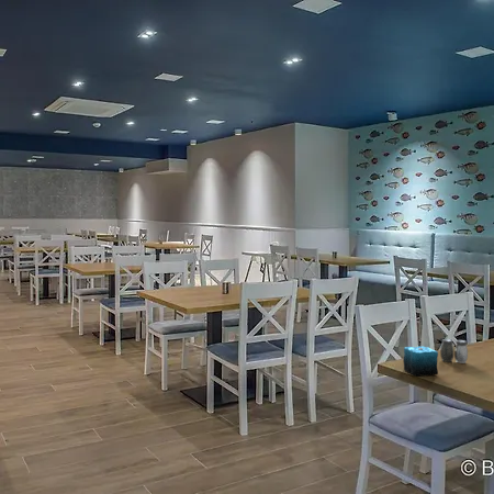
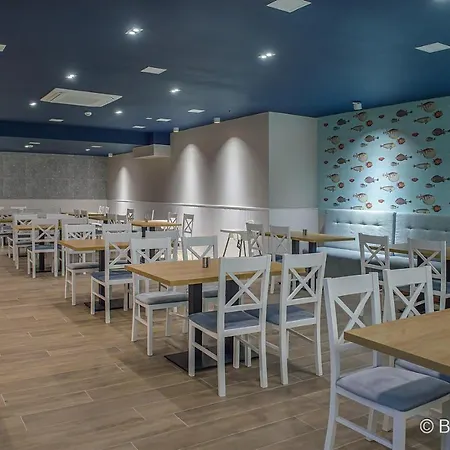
- salt and pepper shaker [439,338,469,364]
- candle [402,346,439,378]
